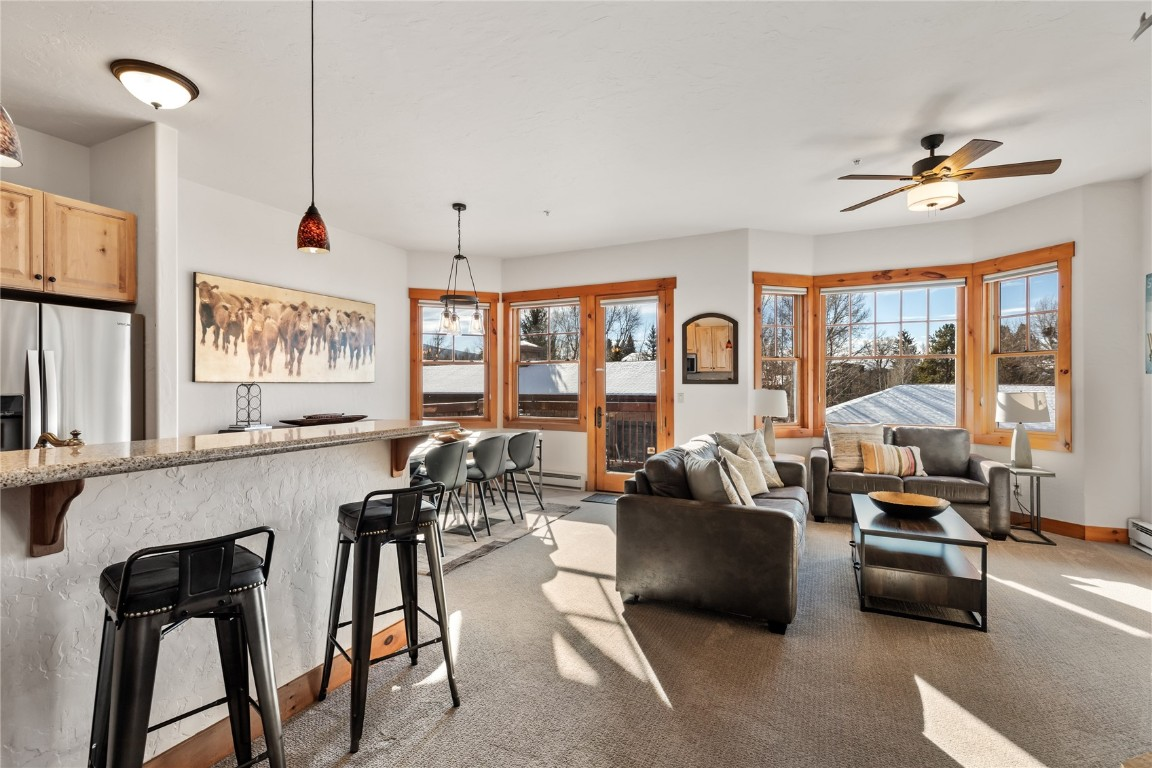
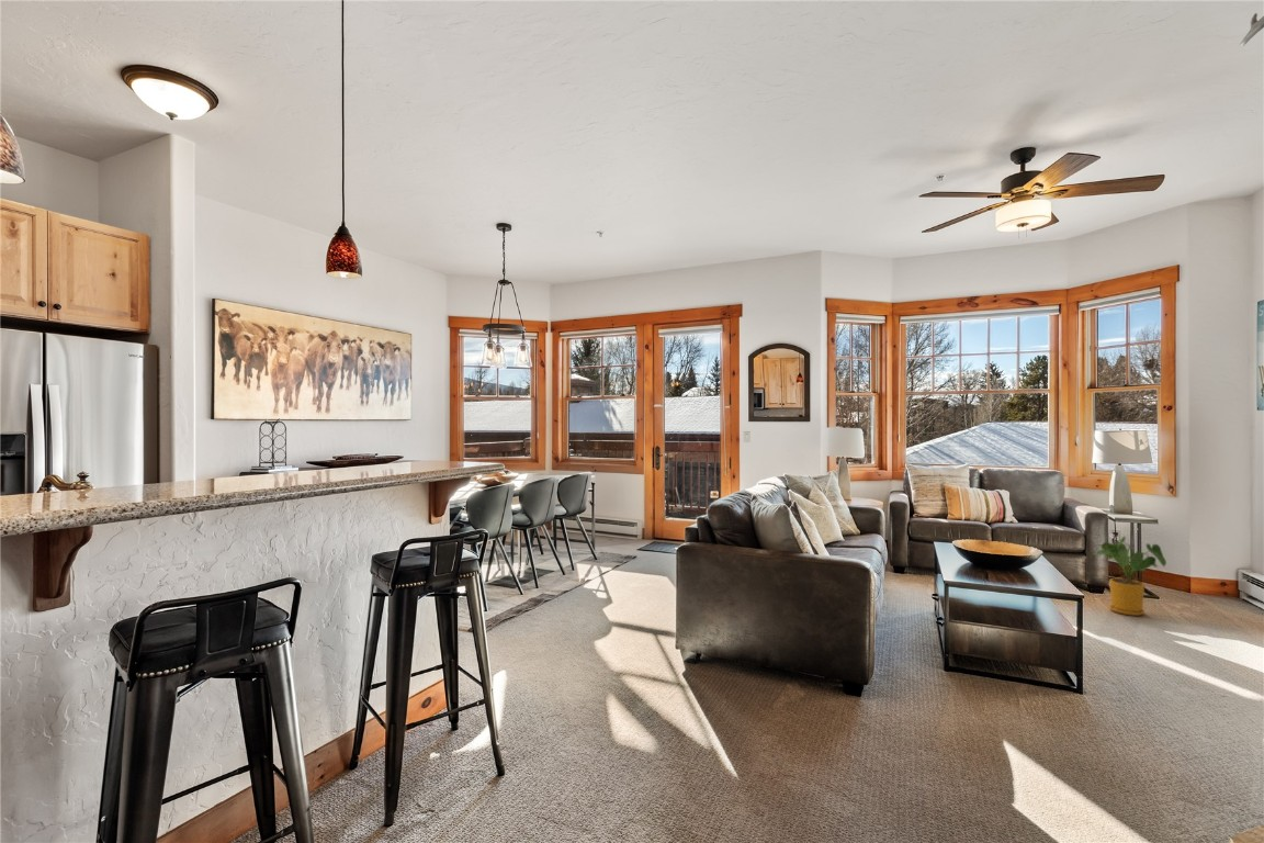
+ house plant [1092,536,1167,617]
